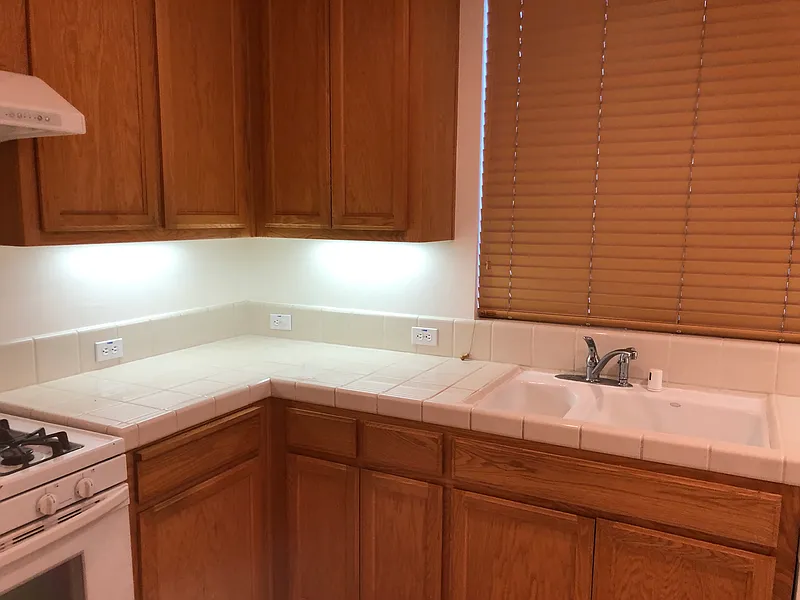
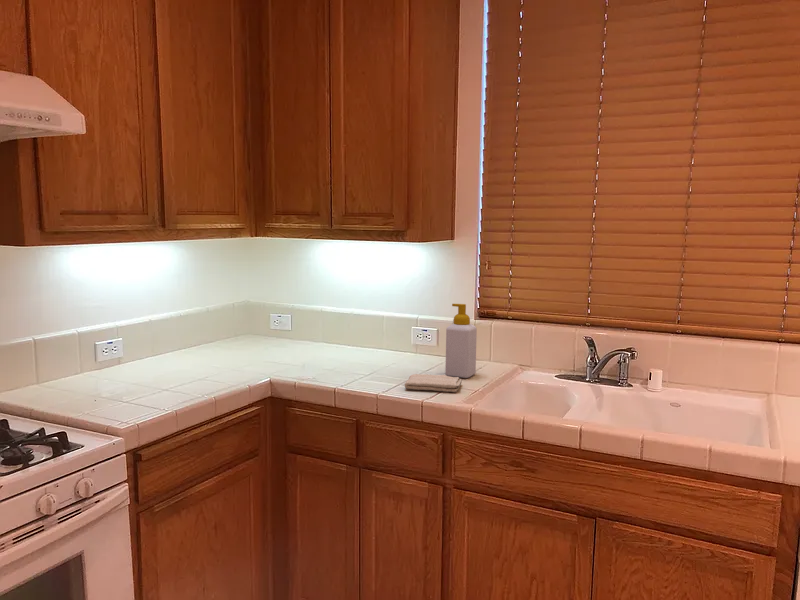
+ soap bottle [444,303,478,379]
+ washcloth [404,373,463,393]
